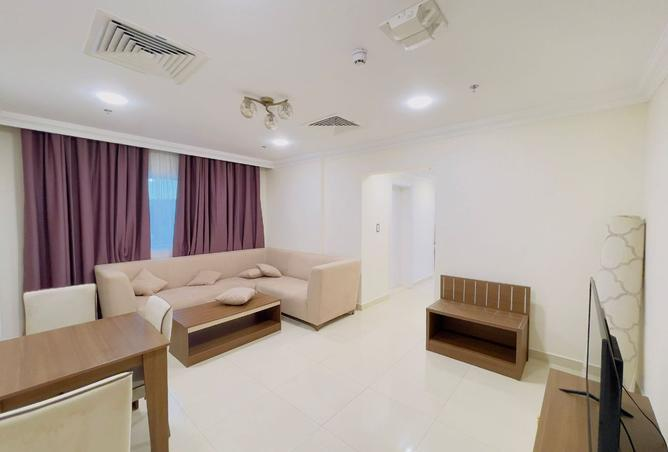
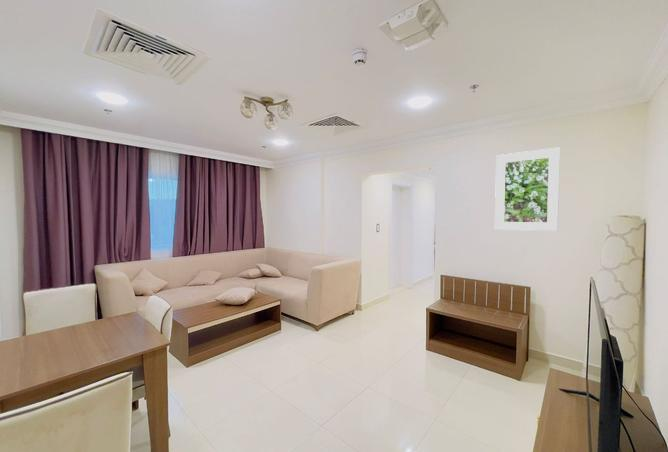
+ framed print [494,146,561,232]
